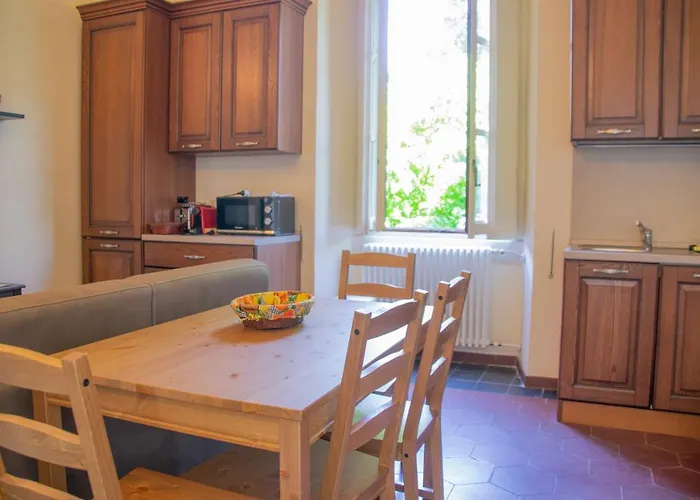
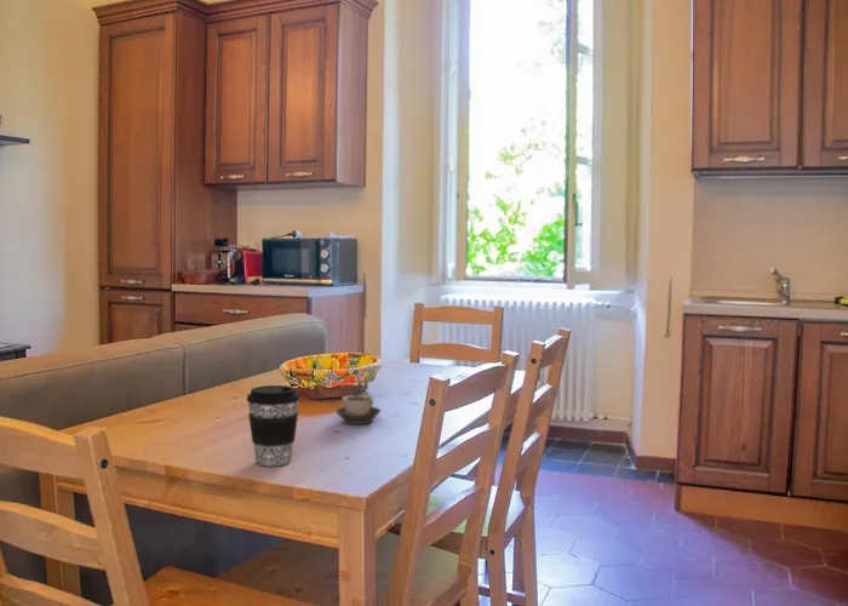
+ cup [334,394,382,425]
+ coffee cup [246,384,300,467]
